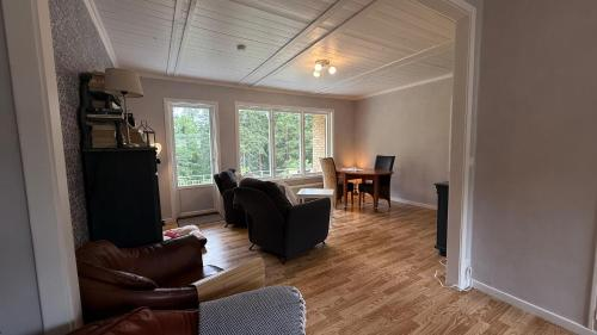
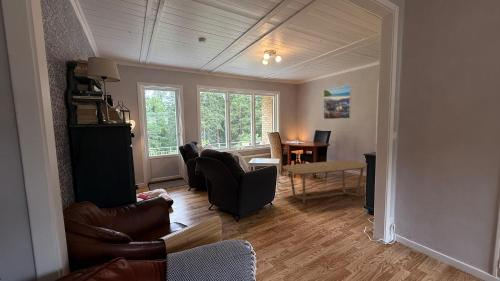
+ coffee table [281,159,367,205]
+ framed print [323,84,352,120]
